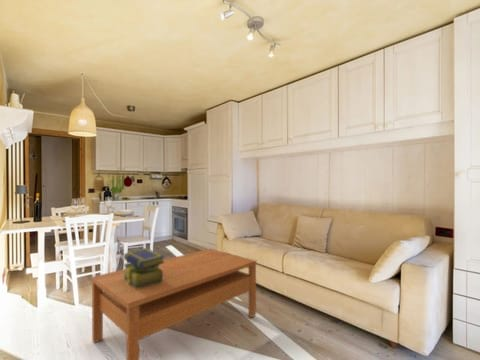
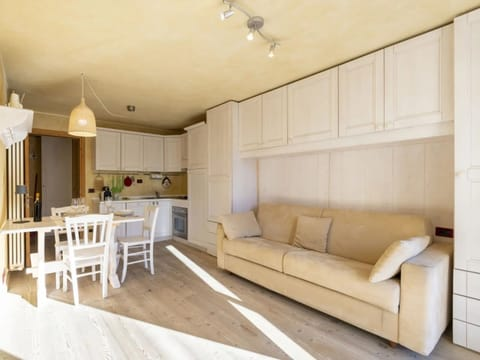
- coffee table [91,248,257,360]
- stack of books [122,247,166,290]
